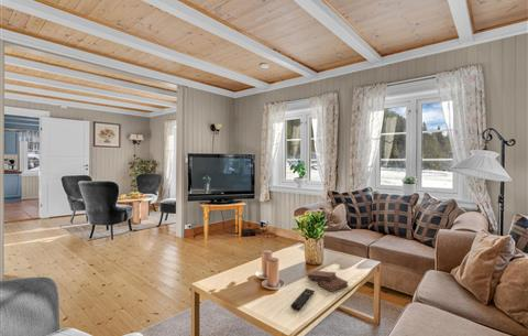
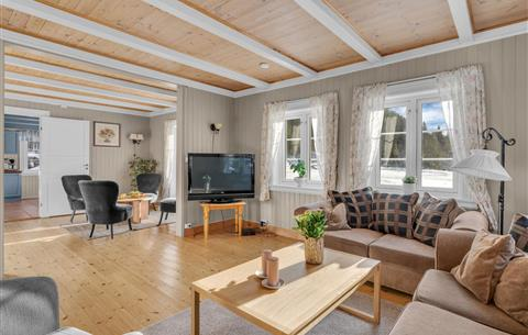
- book [307,270,349,293]
- remote control [289,288,316,311]
